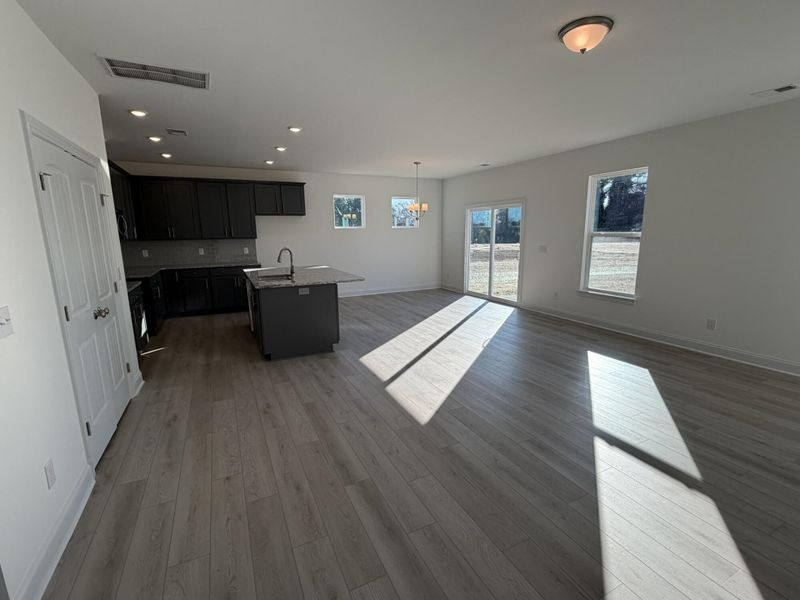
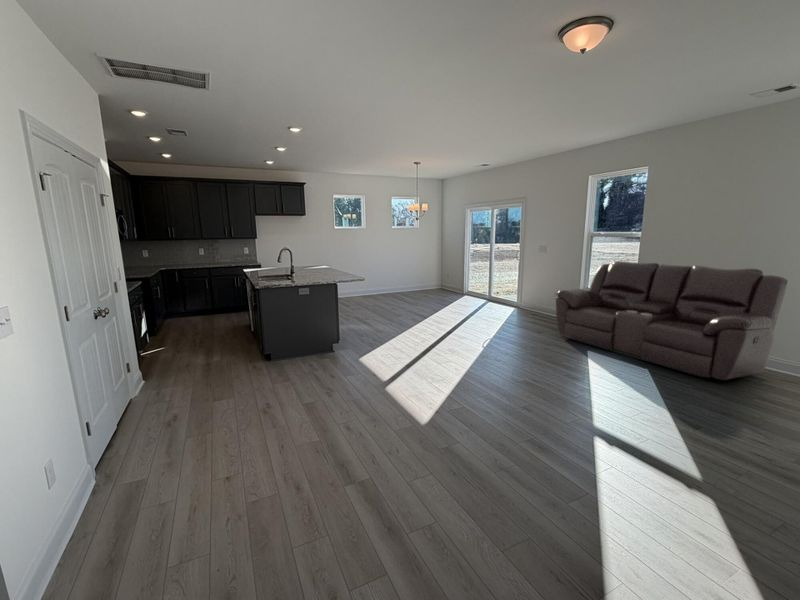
+ sofa [555,260,789,381]
